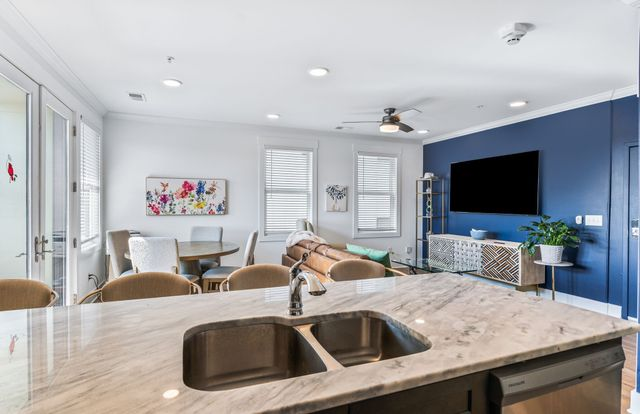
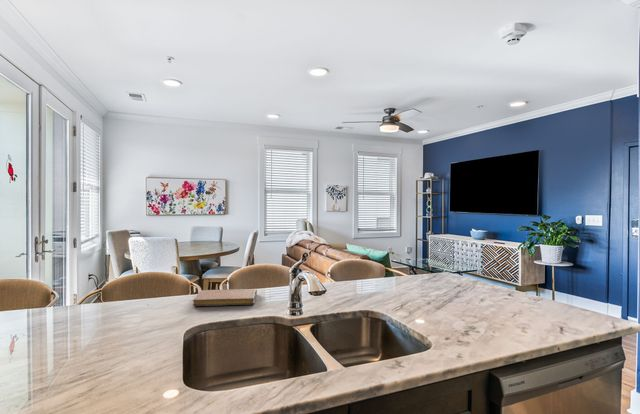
+ notebook [192,288,258,307]
